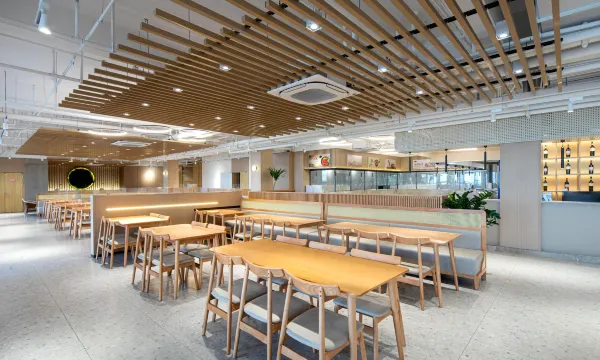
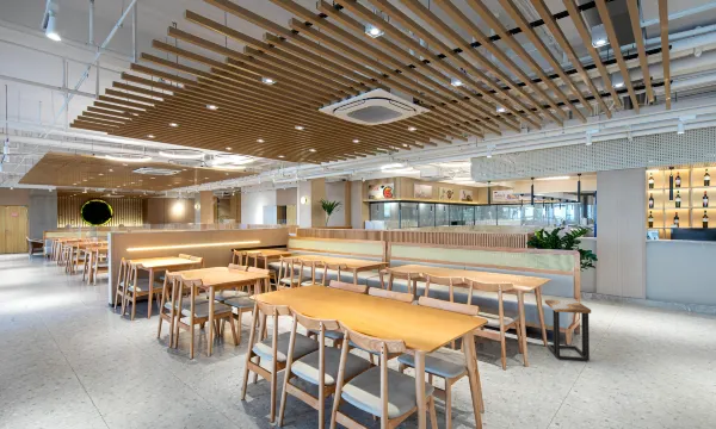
+ side table [544,299,592,362]
